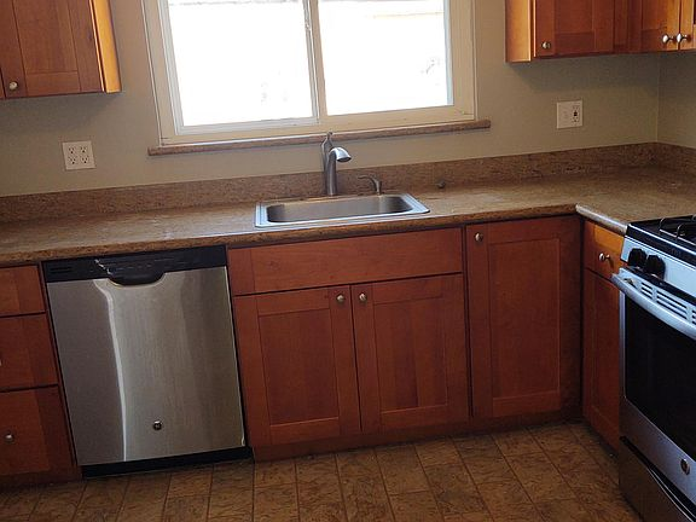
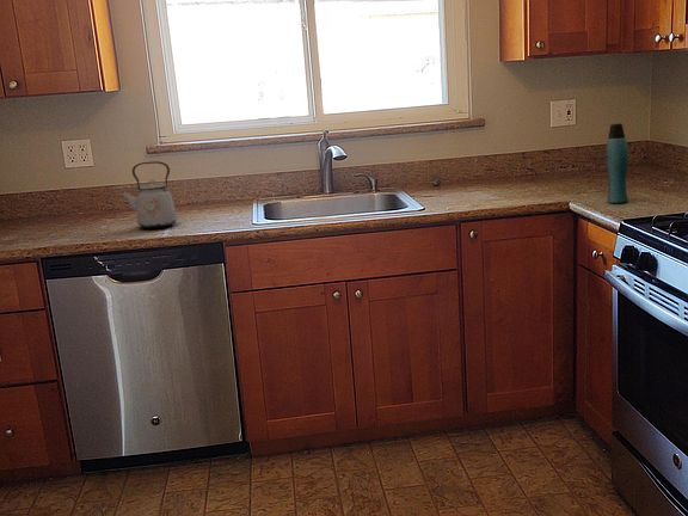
+ bottle [604,122,629,204]
+ kettle [119,160,178,229]
